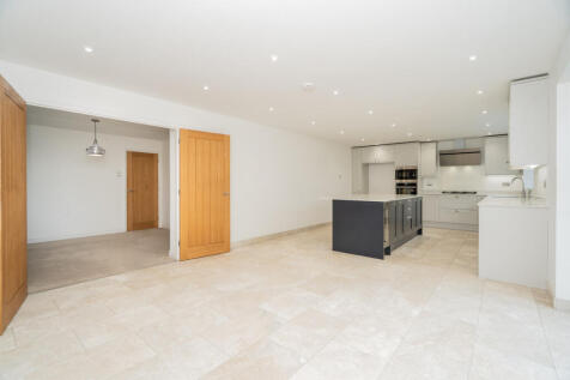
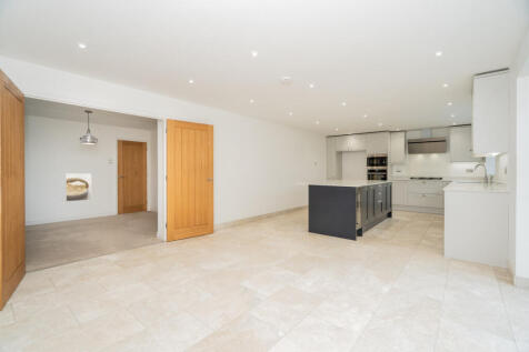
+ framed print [64,172,92,202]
